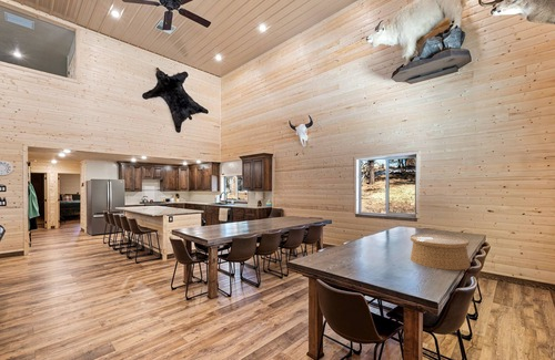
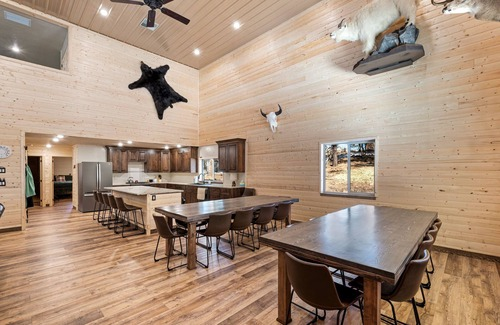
- woven basket [410,233,472,271]
